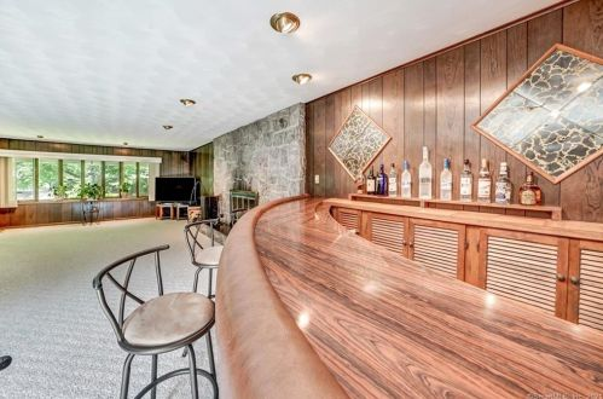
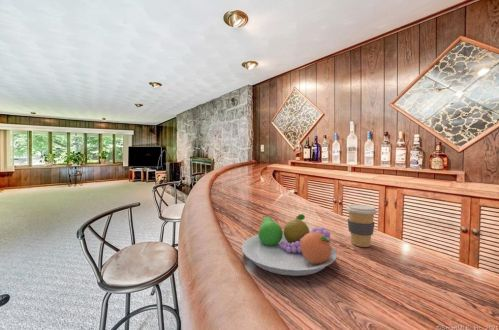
+ fruit bowl [241,213,337,277]
+ coffee cup [345,203,378,248]
